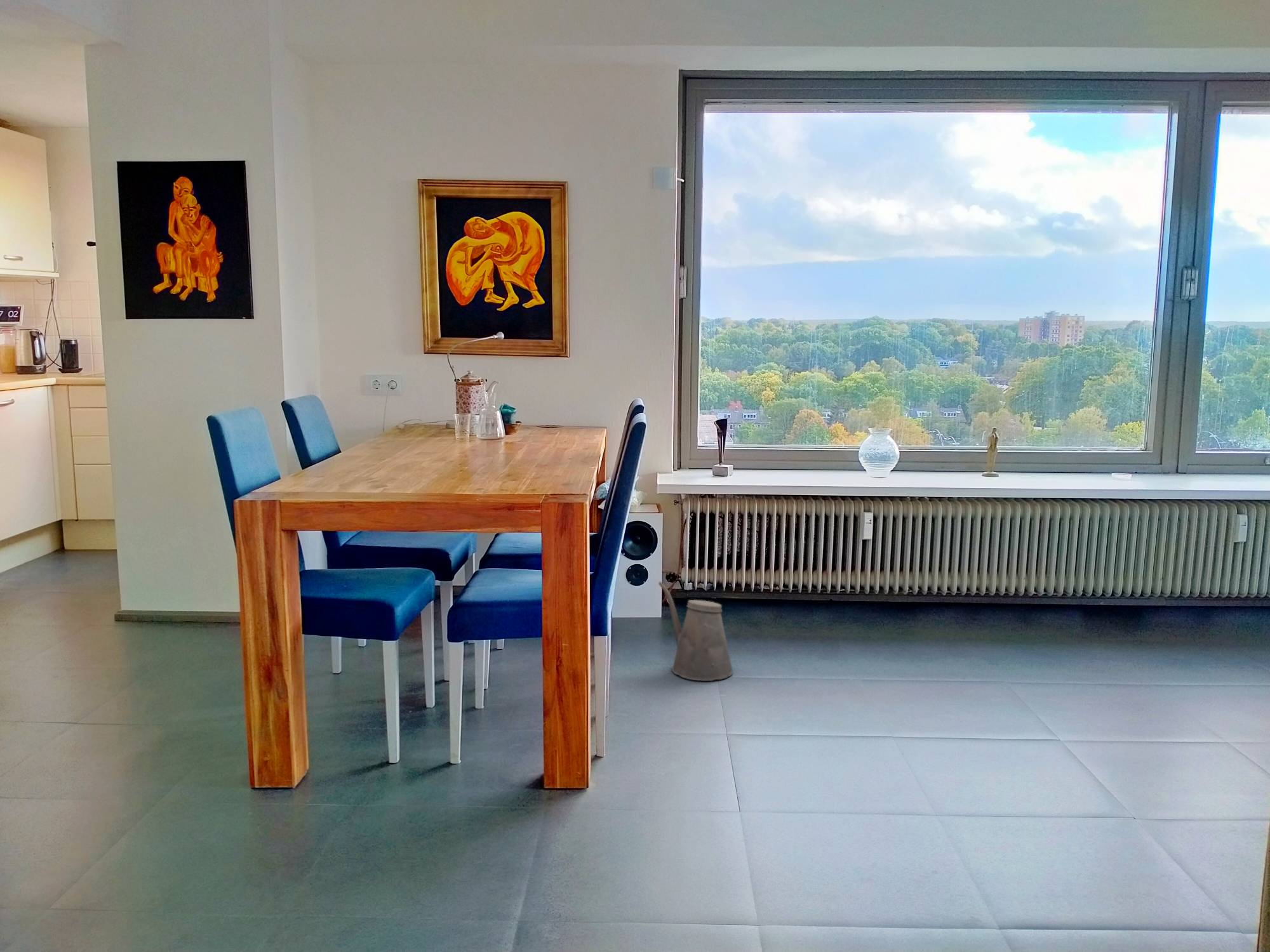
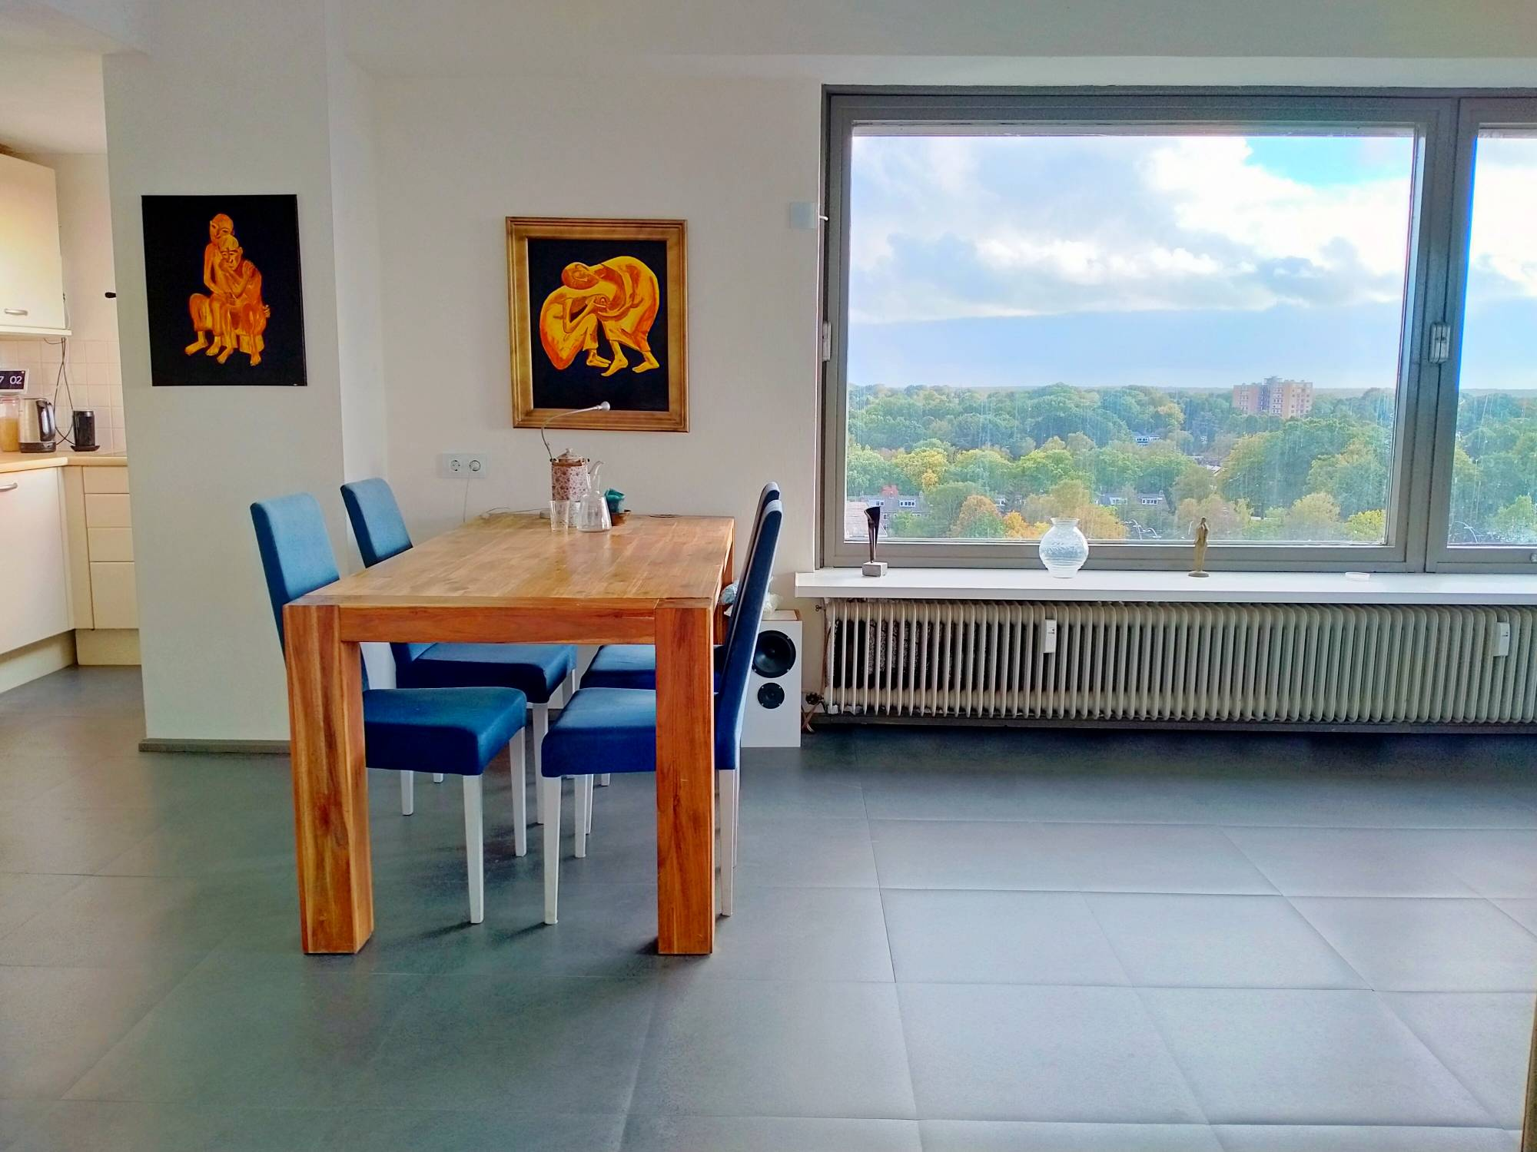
- watering can [658,581,733,682]
